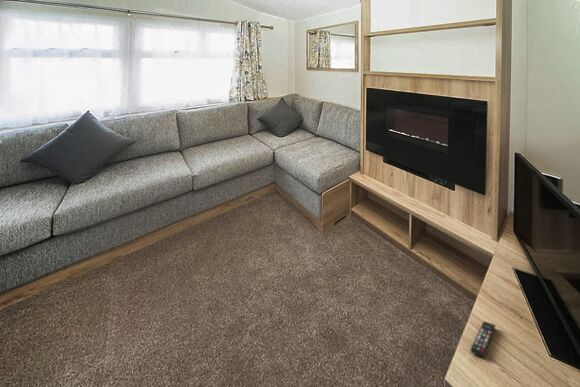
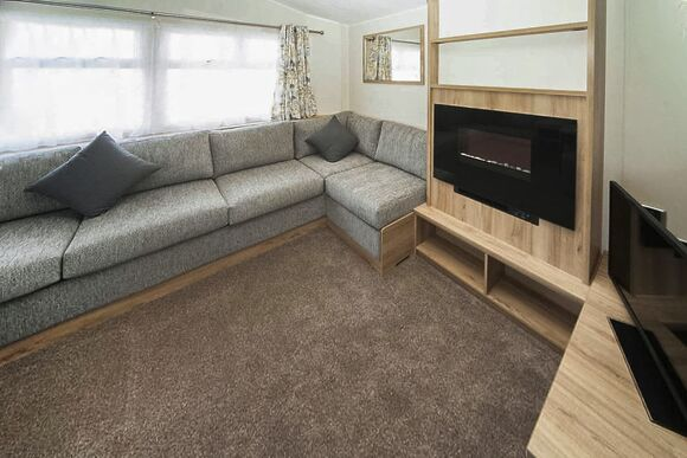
- remote control [469,320,496,358]
